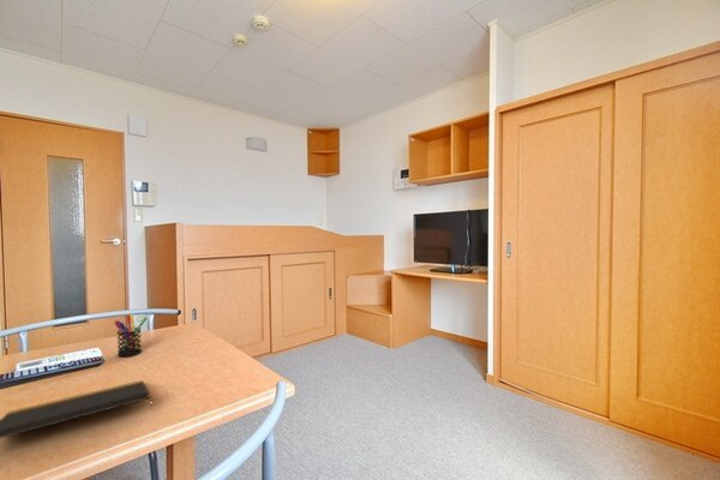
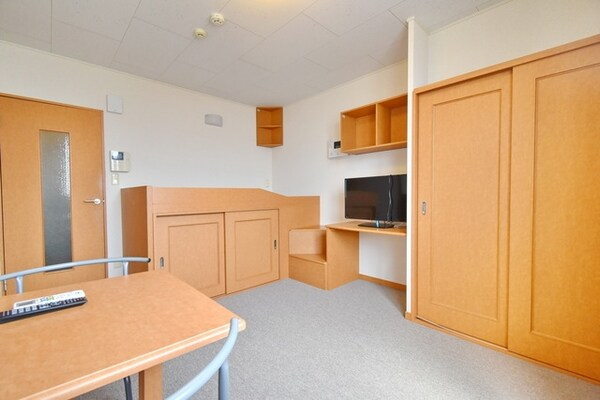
- notepad [0,379,155,439]
- pen holder [113,313,149,358]
